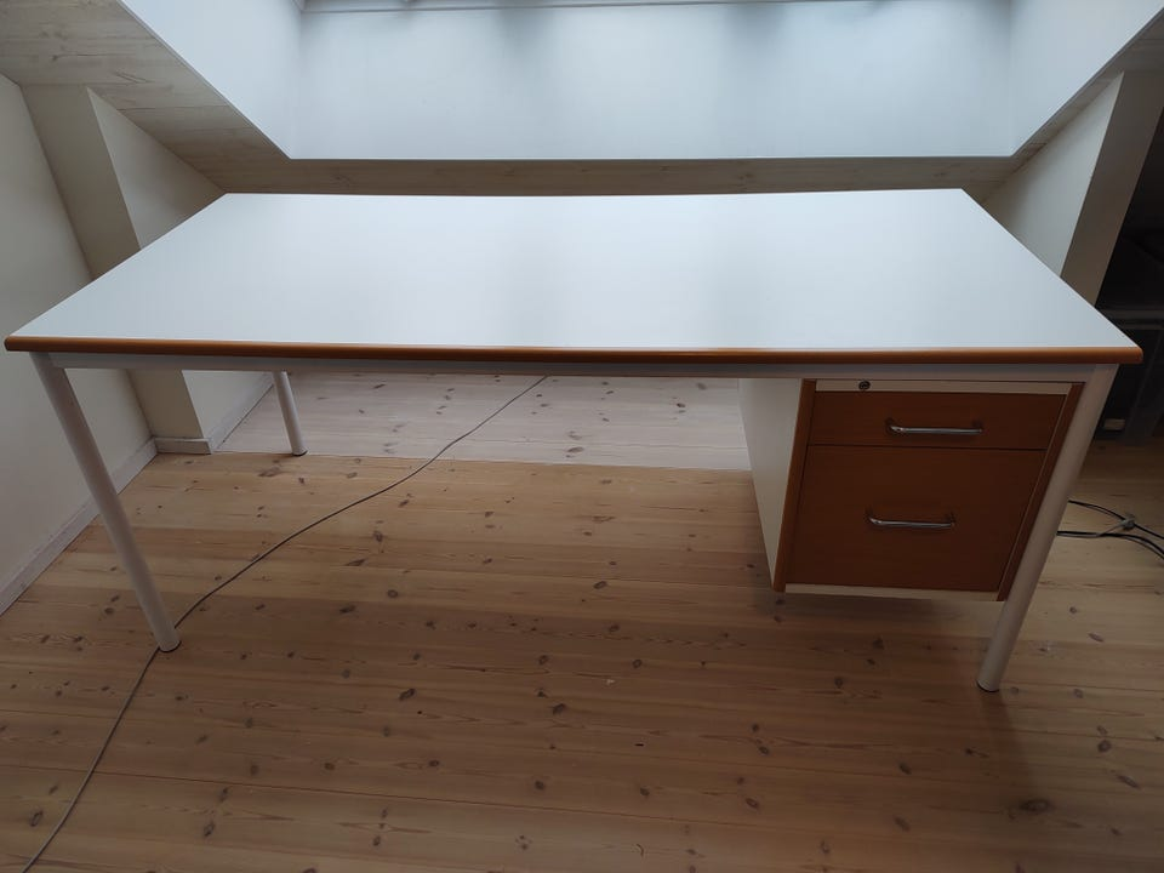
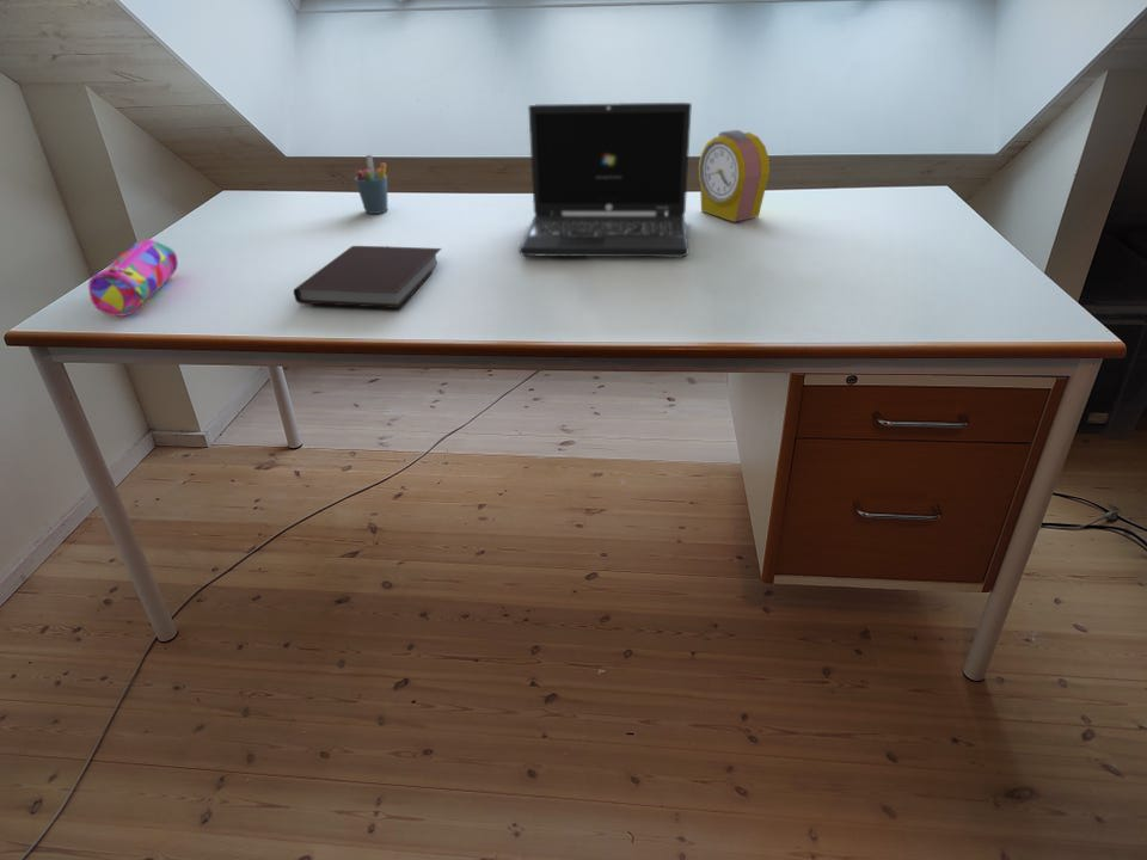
+ notebook [293,245,442,309]
+ alarm clock [698,129,771,223]
+ laptop [517,102,693,258]
+ pen holder [354,154,388,215]
+ pencil case [87,238,179,318]
